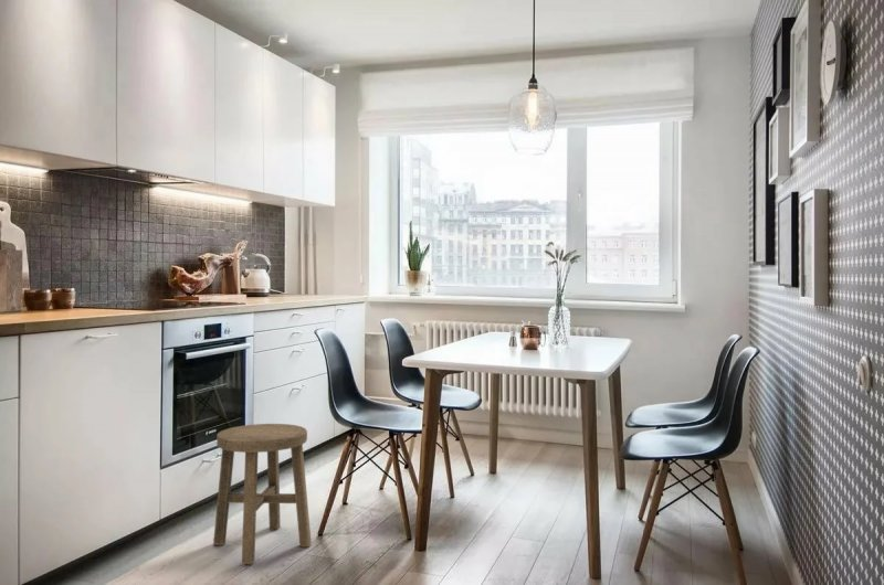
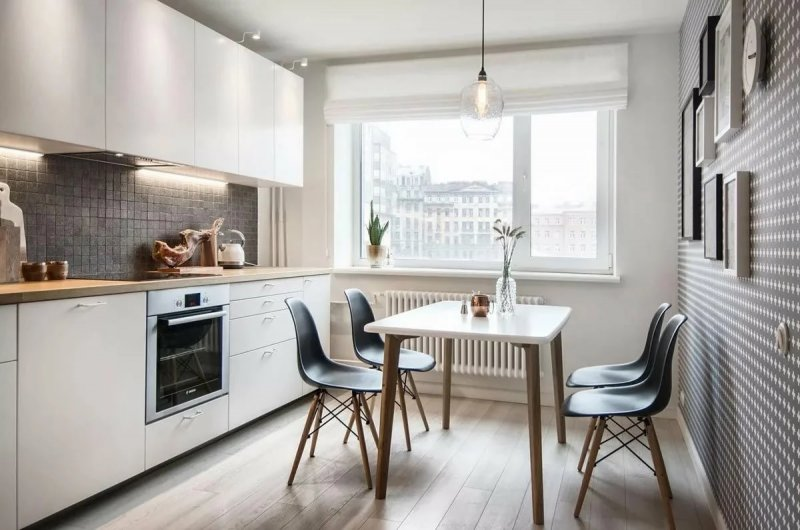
- stool [212,423,313,565]
